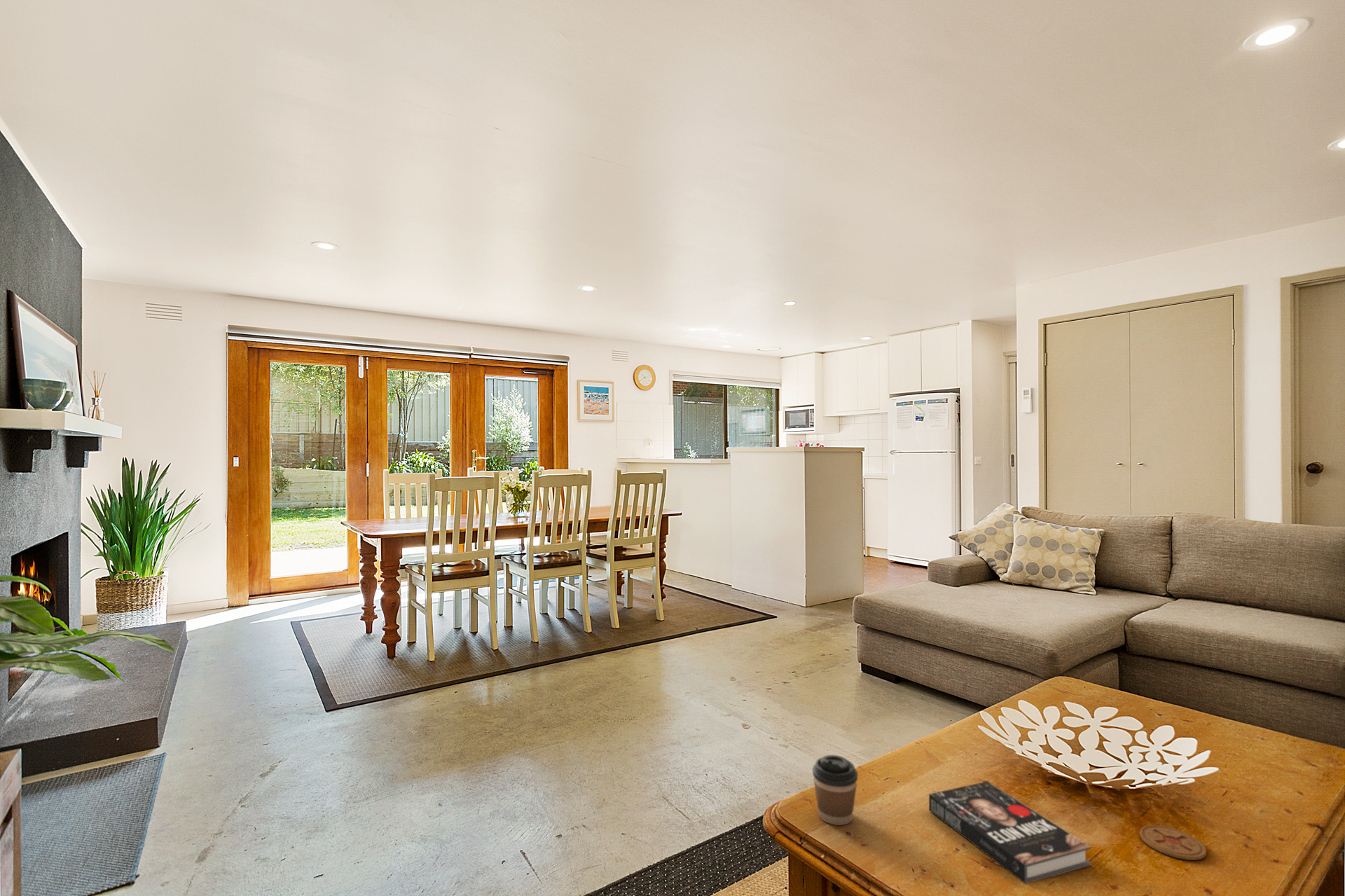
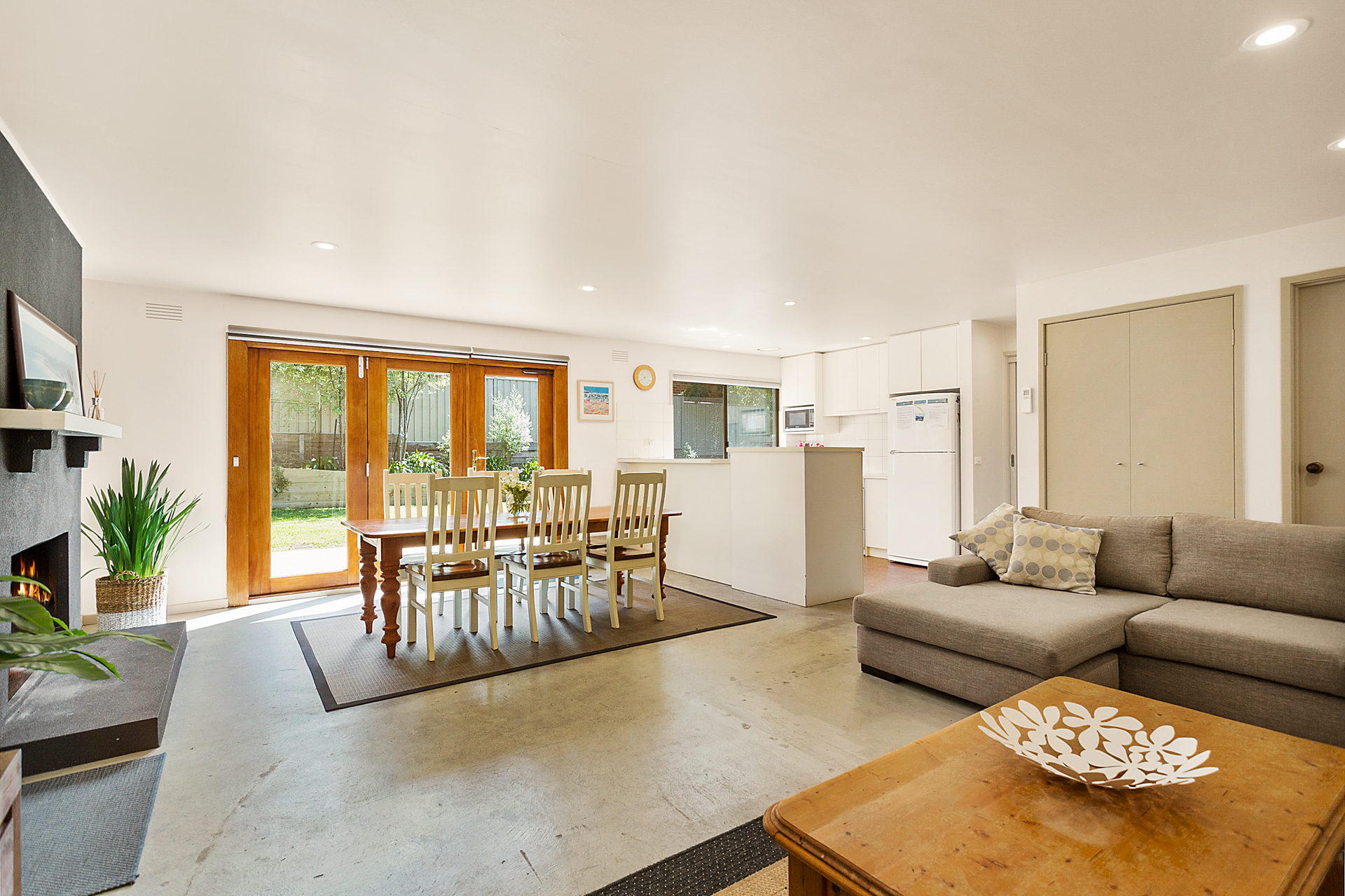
- book [928,780,1091,884]
- coffee cup [812,754,859,826]
- coaster [1139,825,1207,861]
